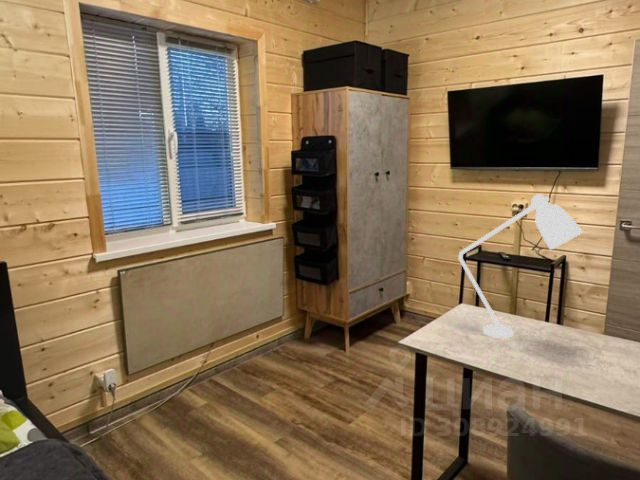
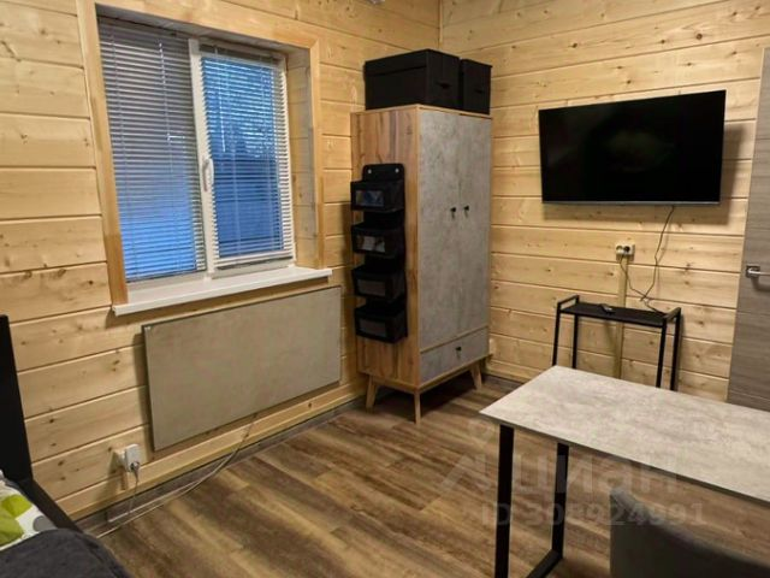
- desk lamp [458,193,584,339]
